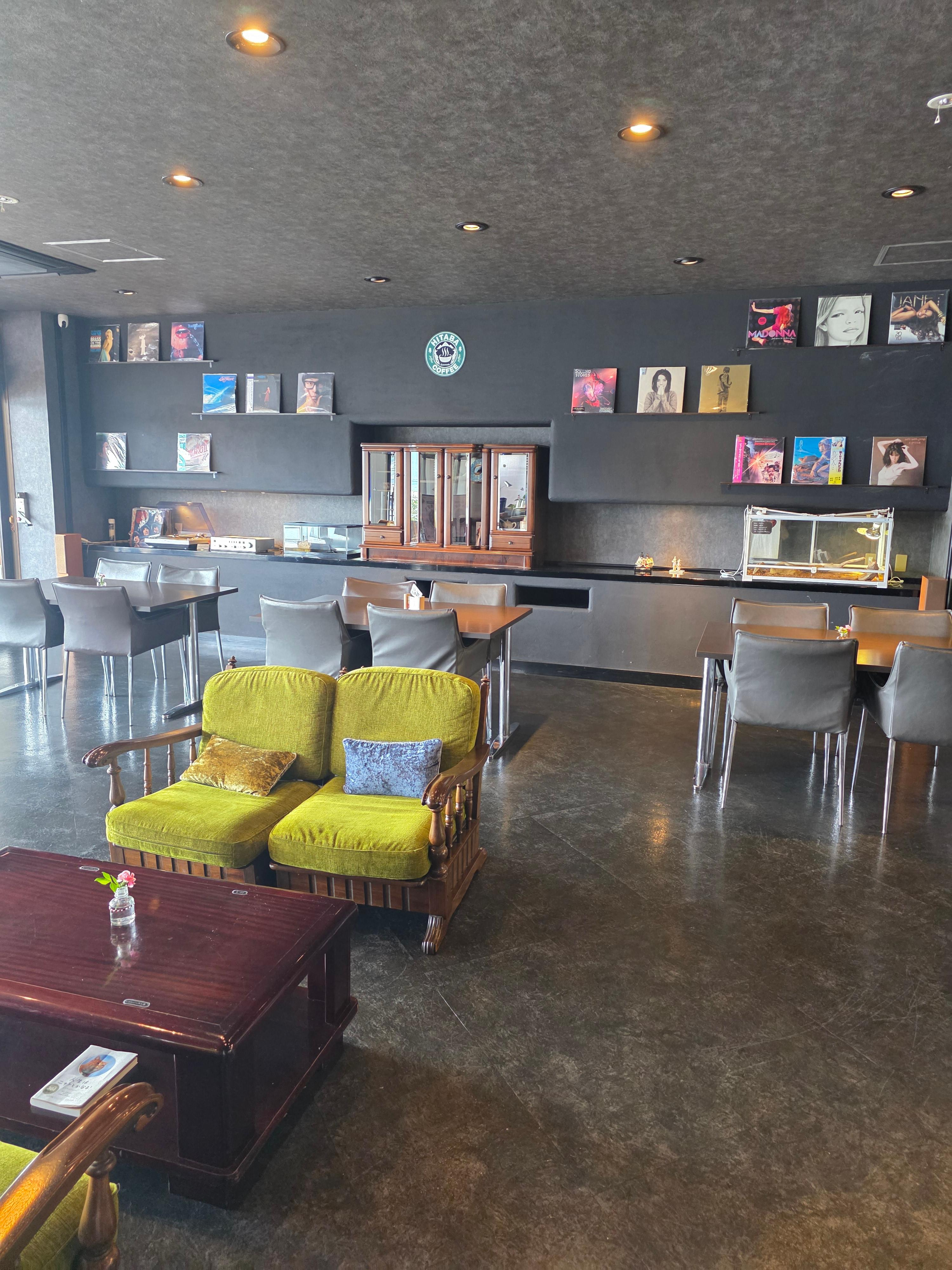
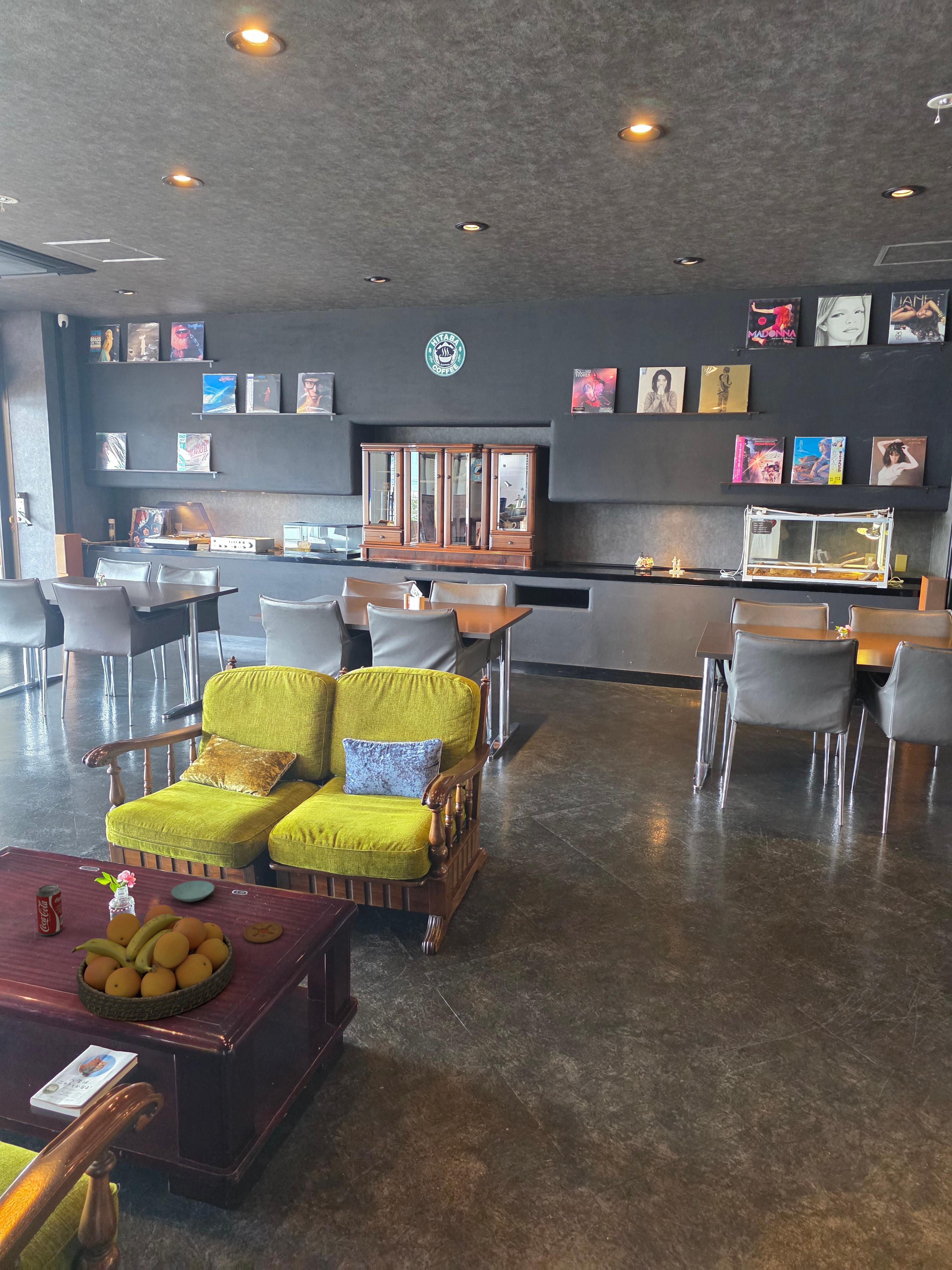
+ coaster [243,922,283,943]
+ saucer [171,880,215,902]
+ fruit bowl [71,905,235,1021]
+ beverage can [36,884,63,936]
